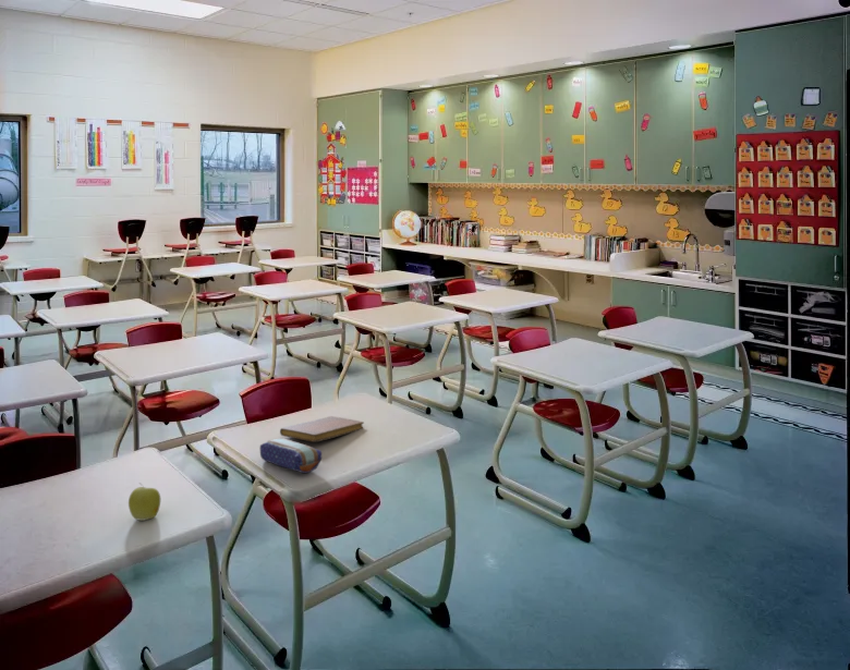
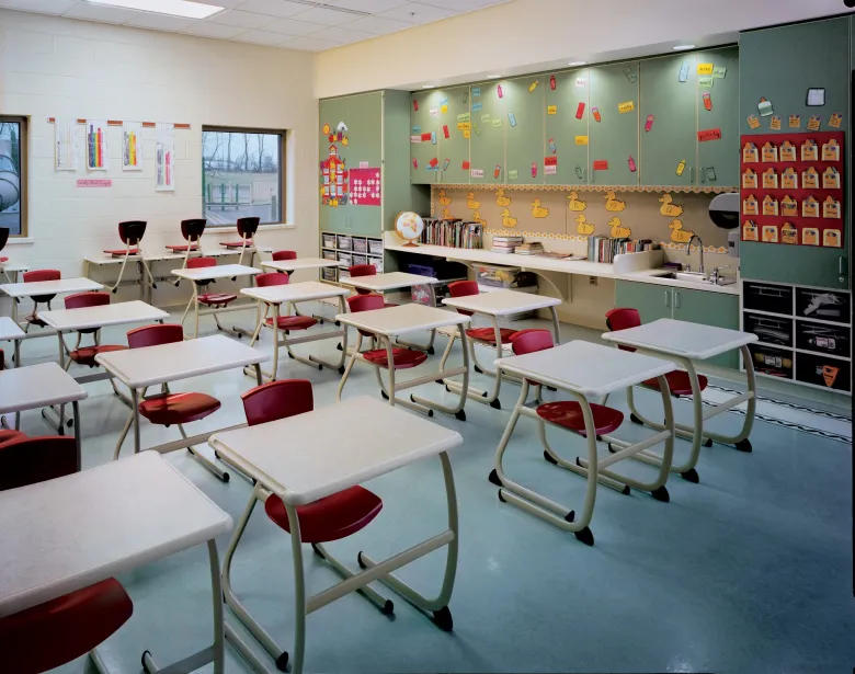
- apple [127,482,161,522]
- pencil case [259,437,323,474]
- notebook [279,415,365,443]
